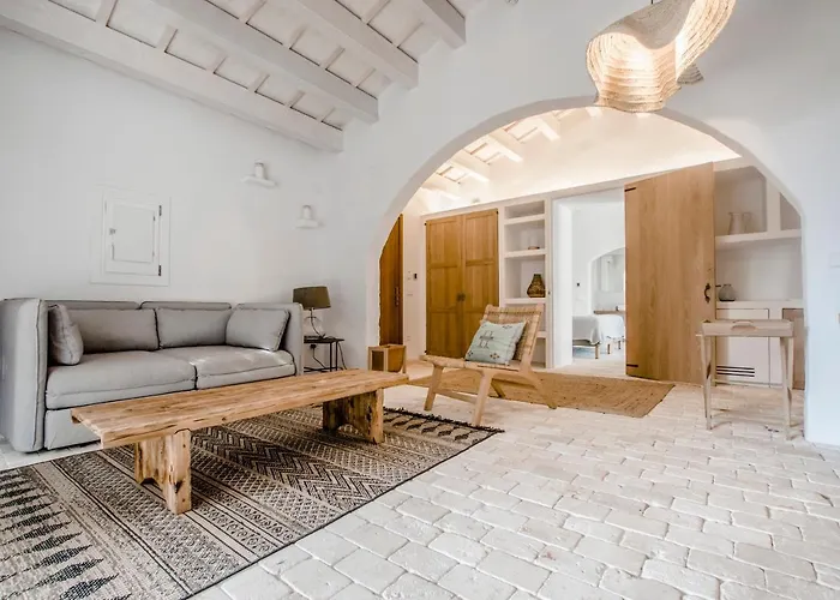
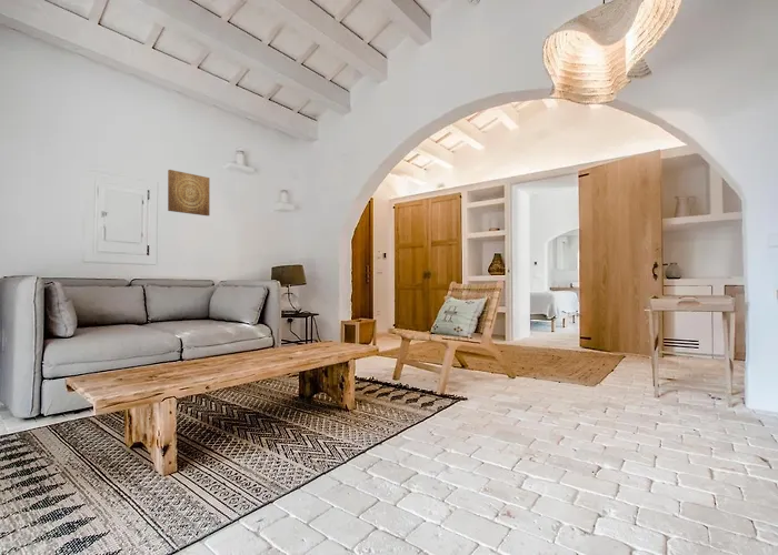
+ wall art [167,169,210,216]
